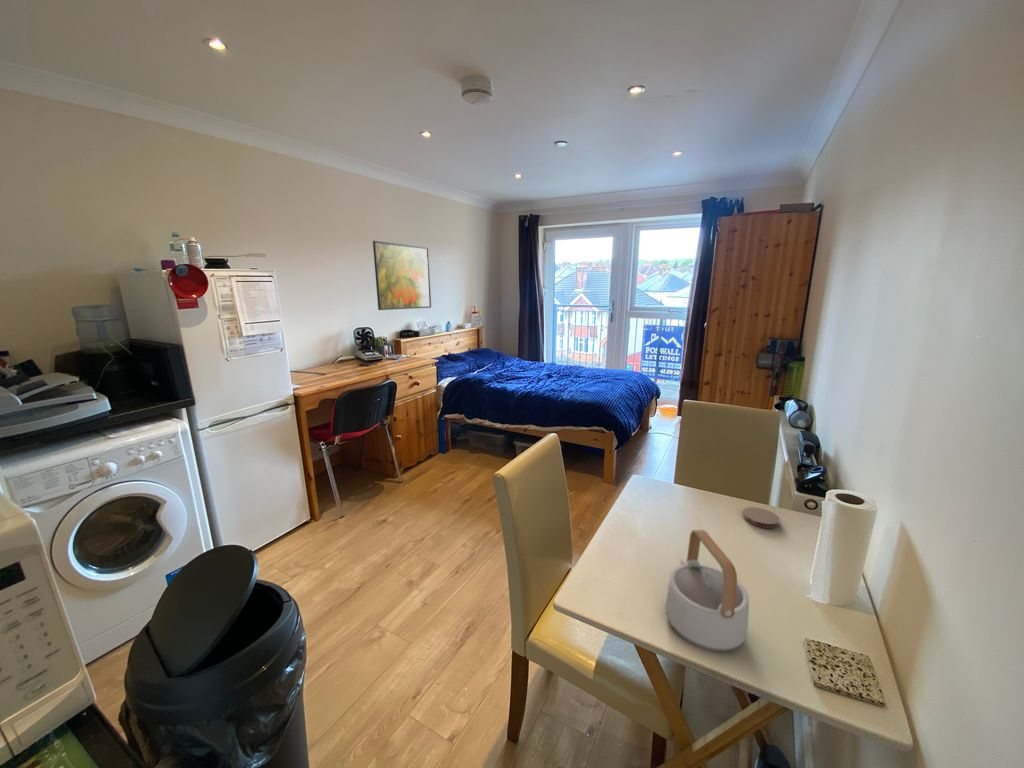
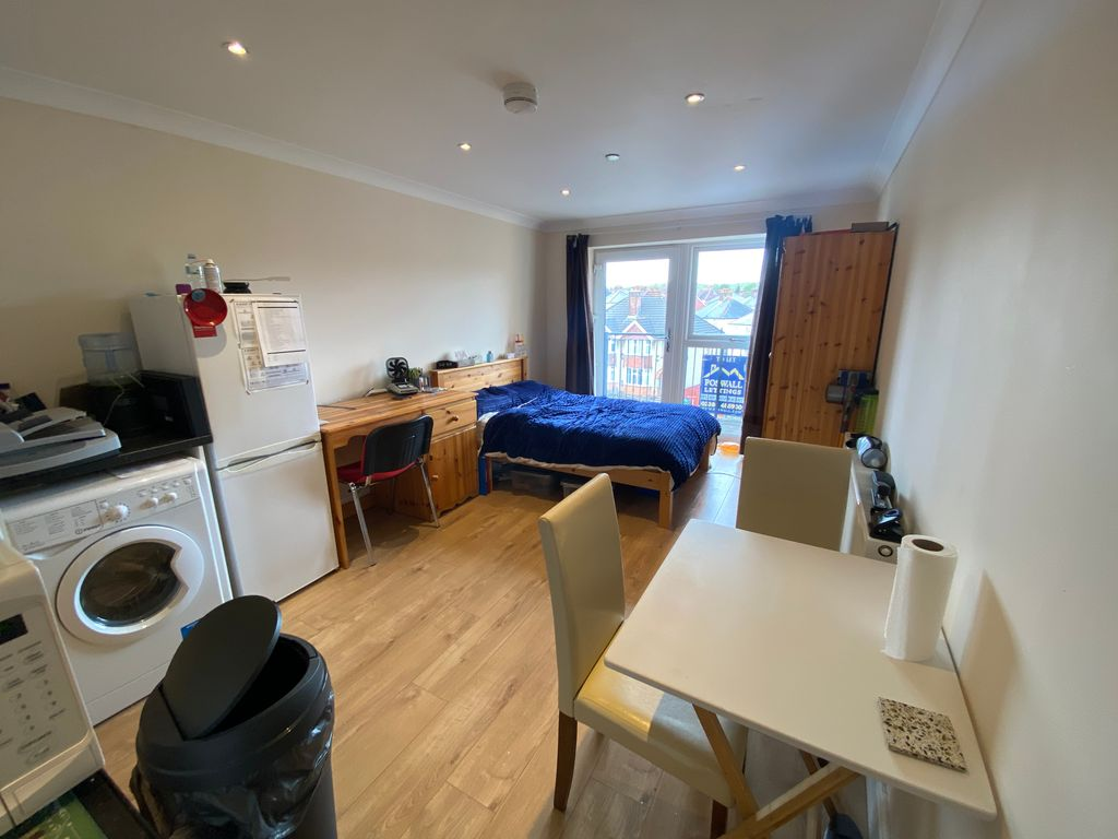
- coaster [742,506,781,529]
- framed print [372,240,432,311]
- teapot [664,529,750,653]
